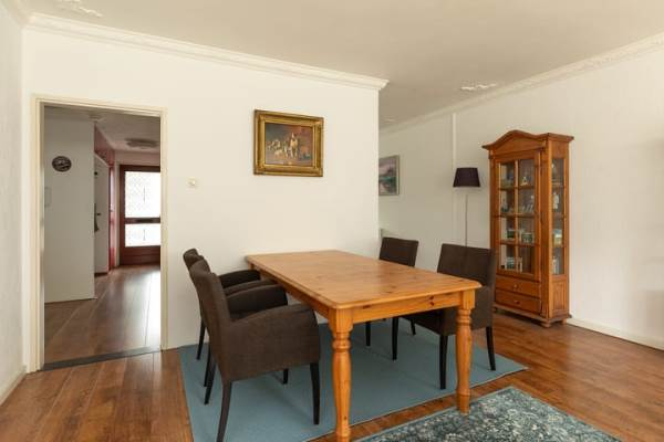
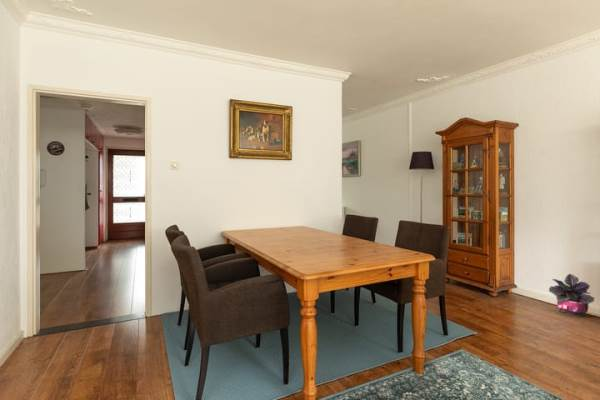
+ potted plant [548,273,596,318]
